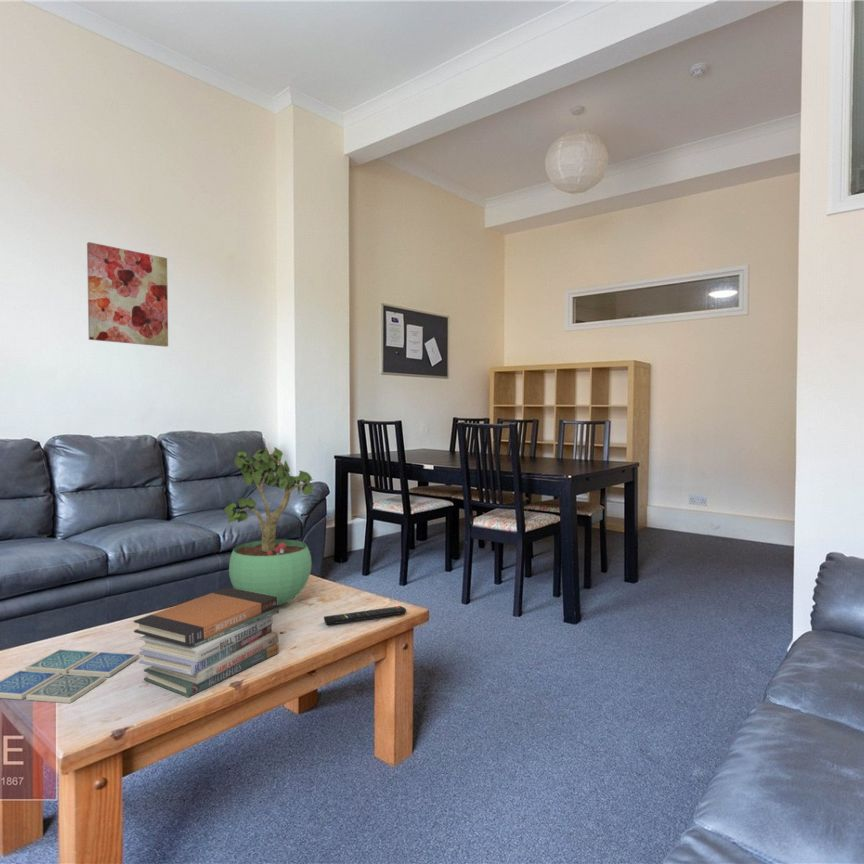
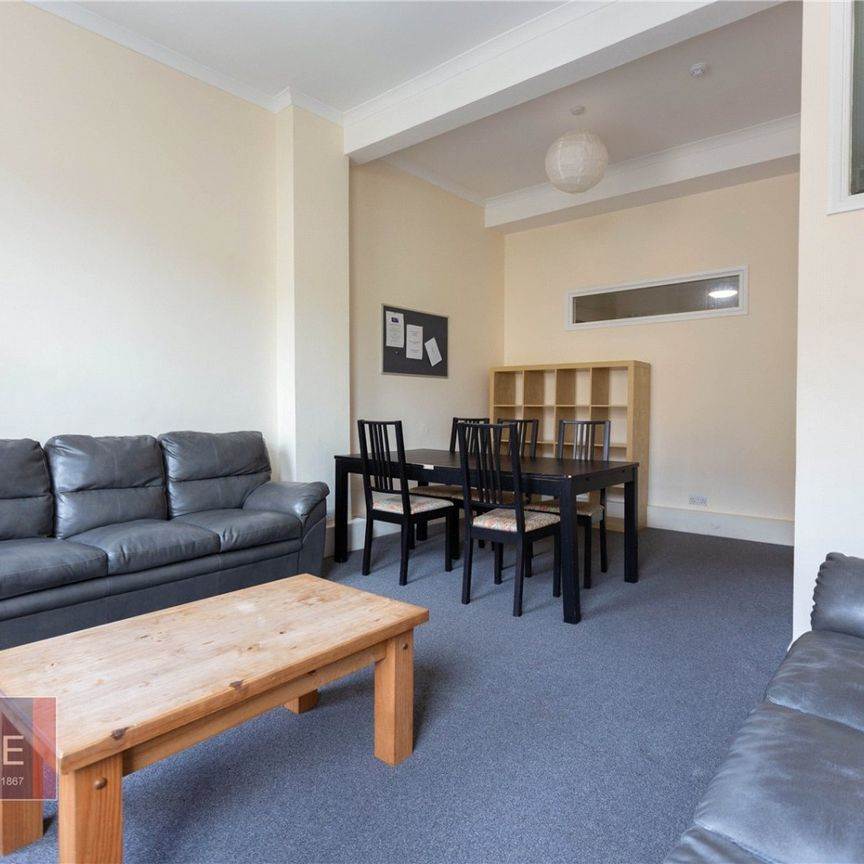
- drink coaster [0,648,139,704]
- wall art [86,241,169,348]
- potted plant [222,446,315,607]
- remote control [323,605,407,626]
- book stack [133,586,280,698]
